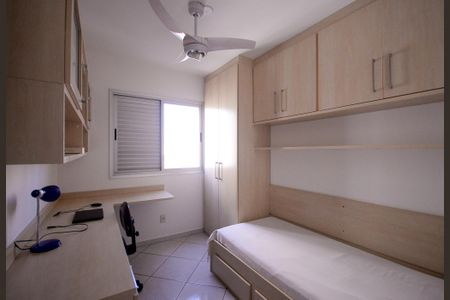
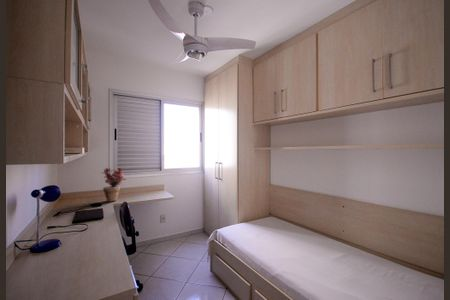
+ potted plant [102,167,127,203]
